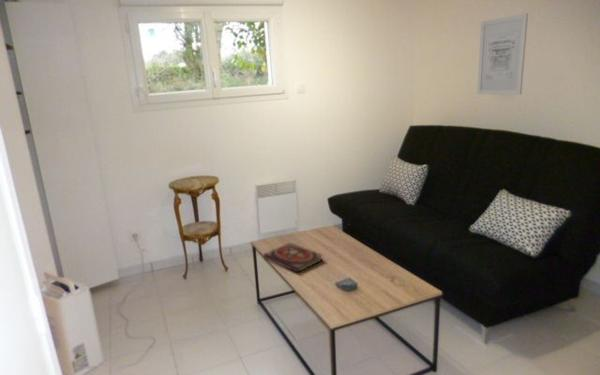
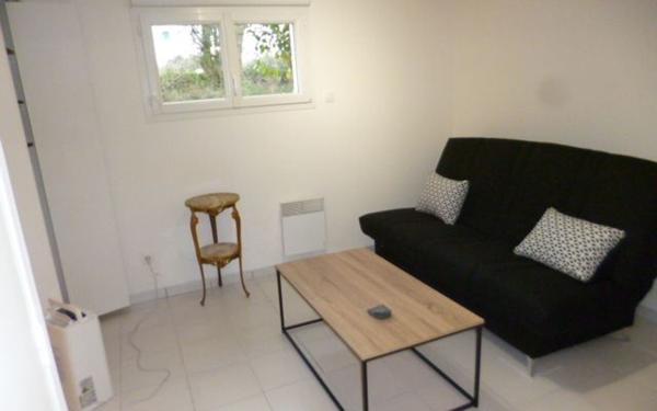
- wall art [476,12,529,96]
- book [262,242,324,273]
